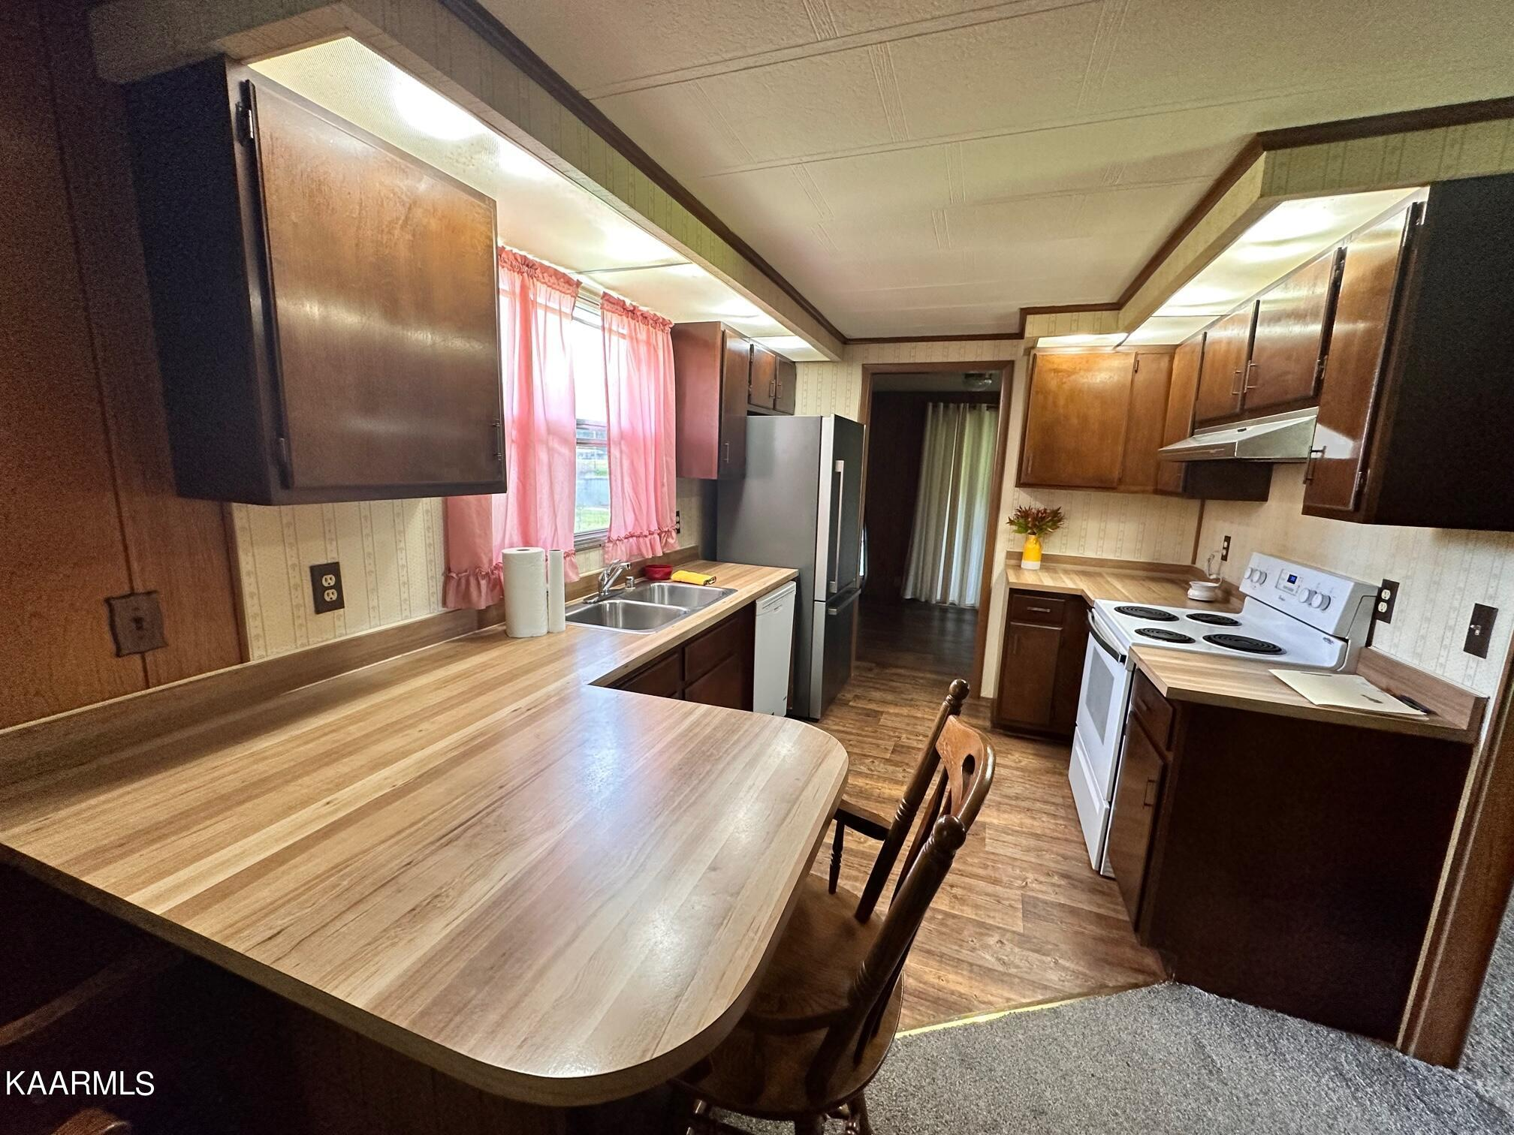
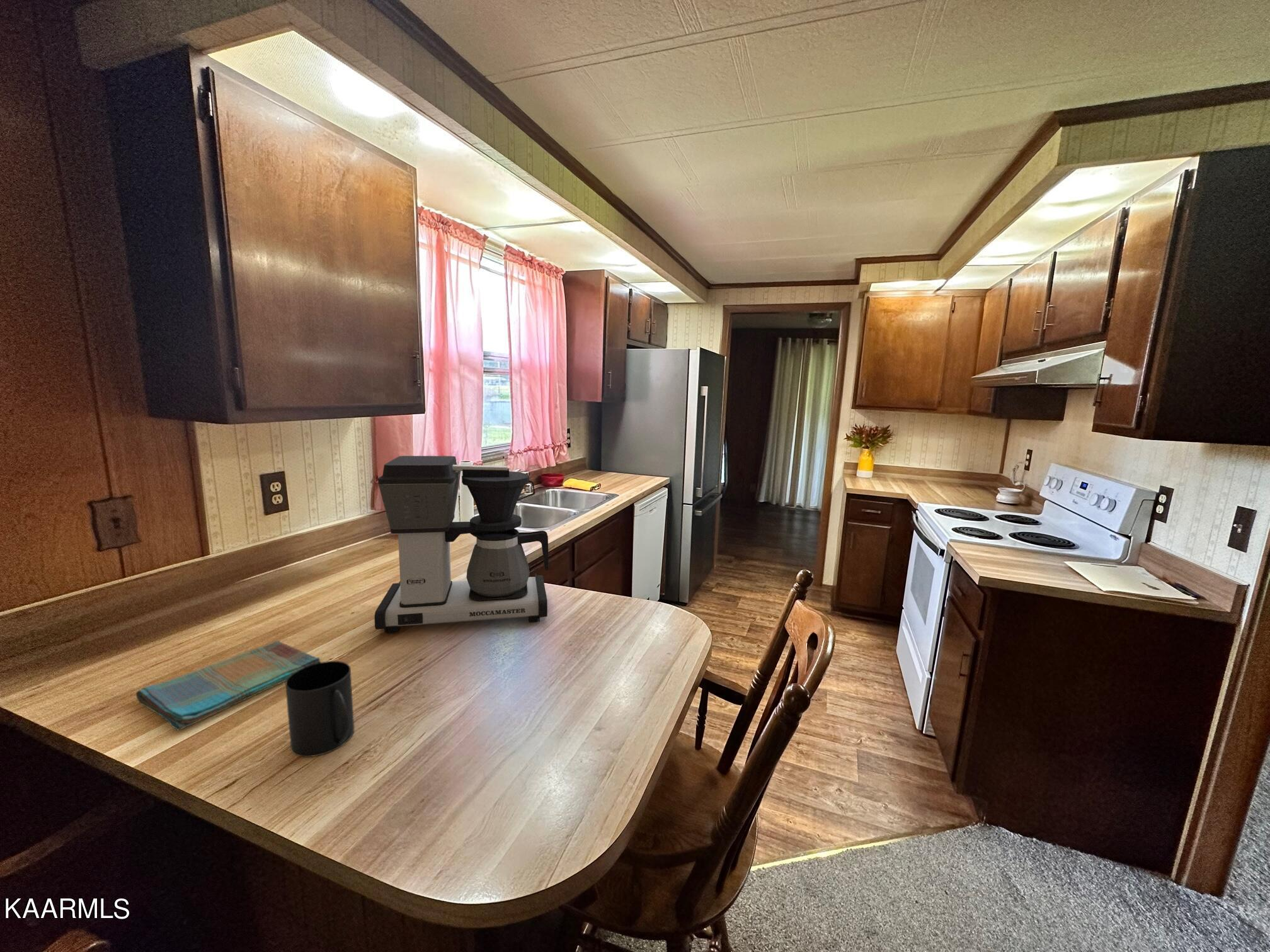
+ mug [285,660,355,757]
+ coffee maker [374,455,549,634]
+ dish towel [135,640,321,731]
